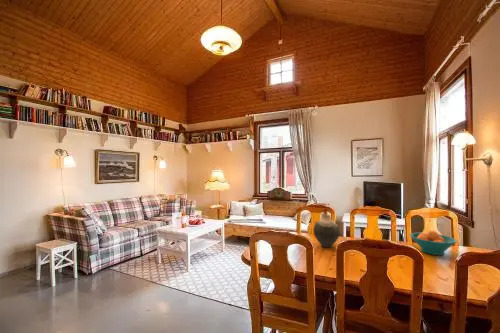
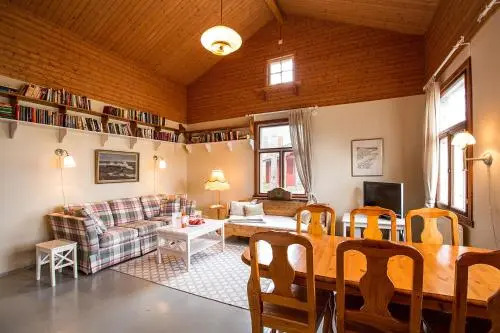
- fruit bowl [409,229,458,256]
- vase [312,214,341,248]
